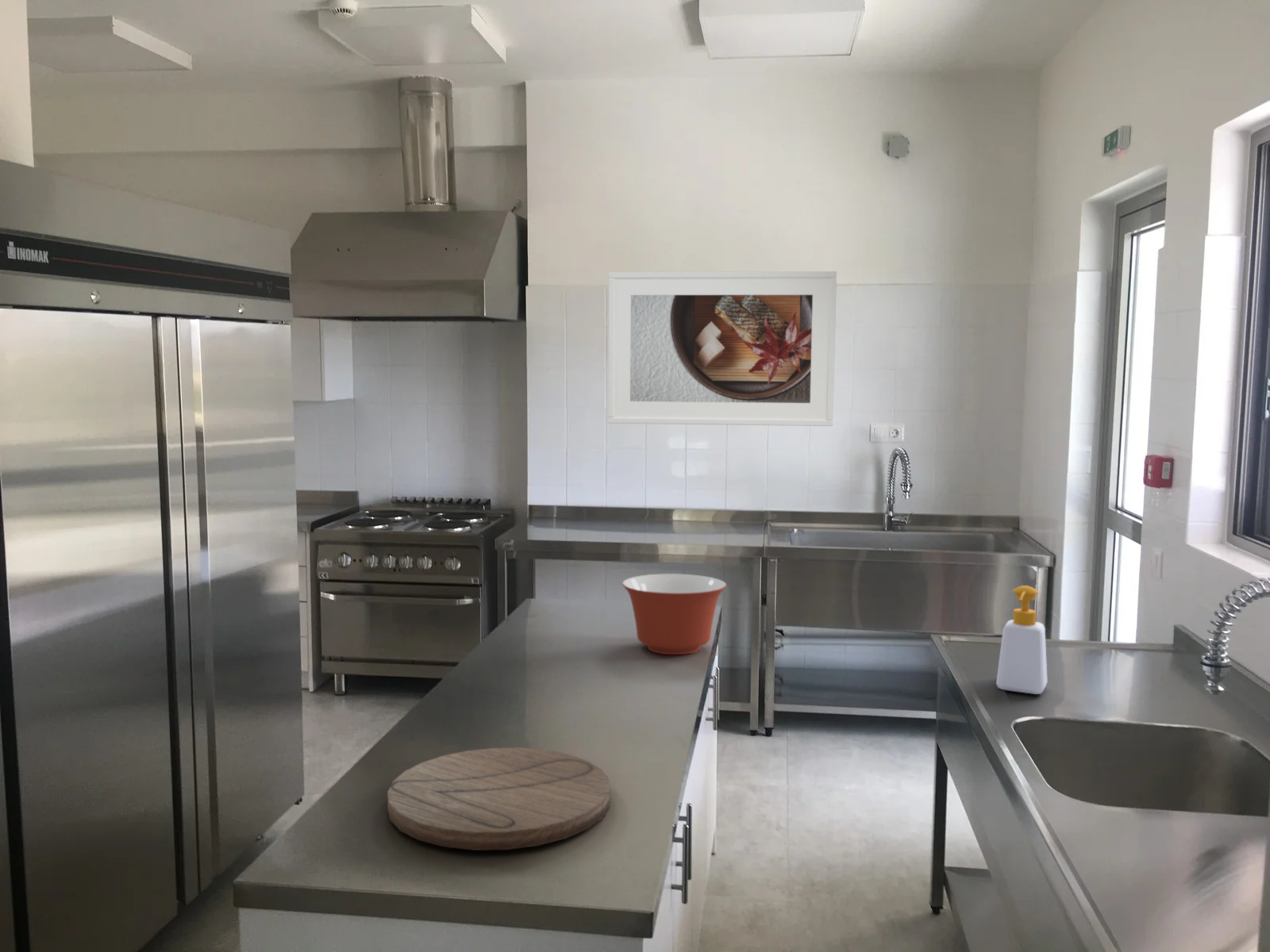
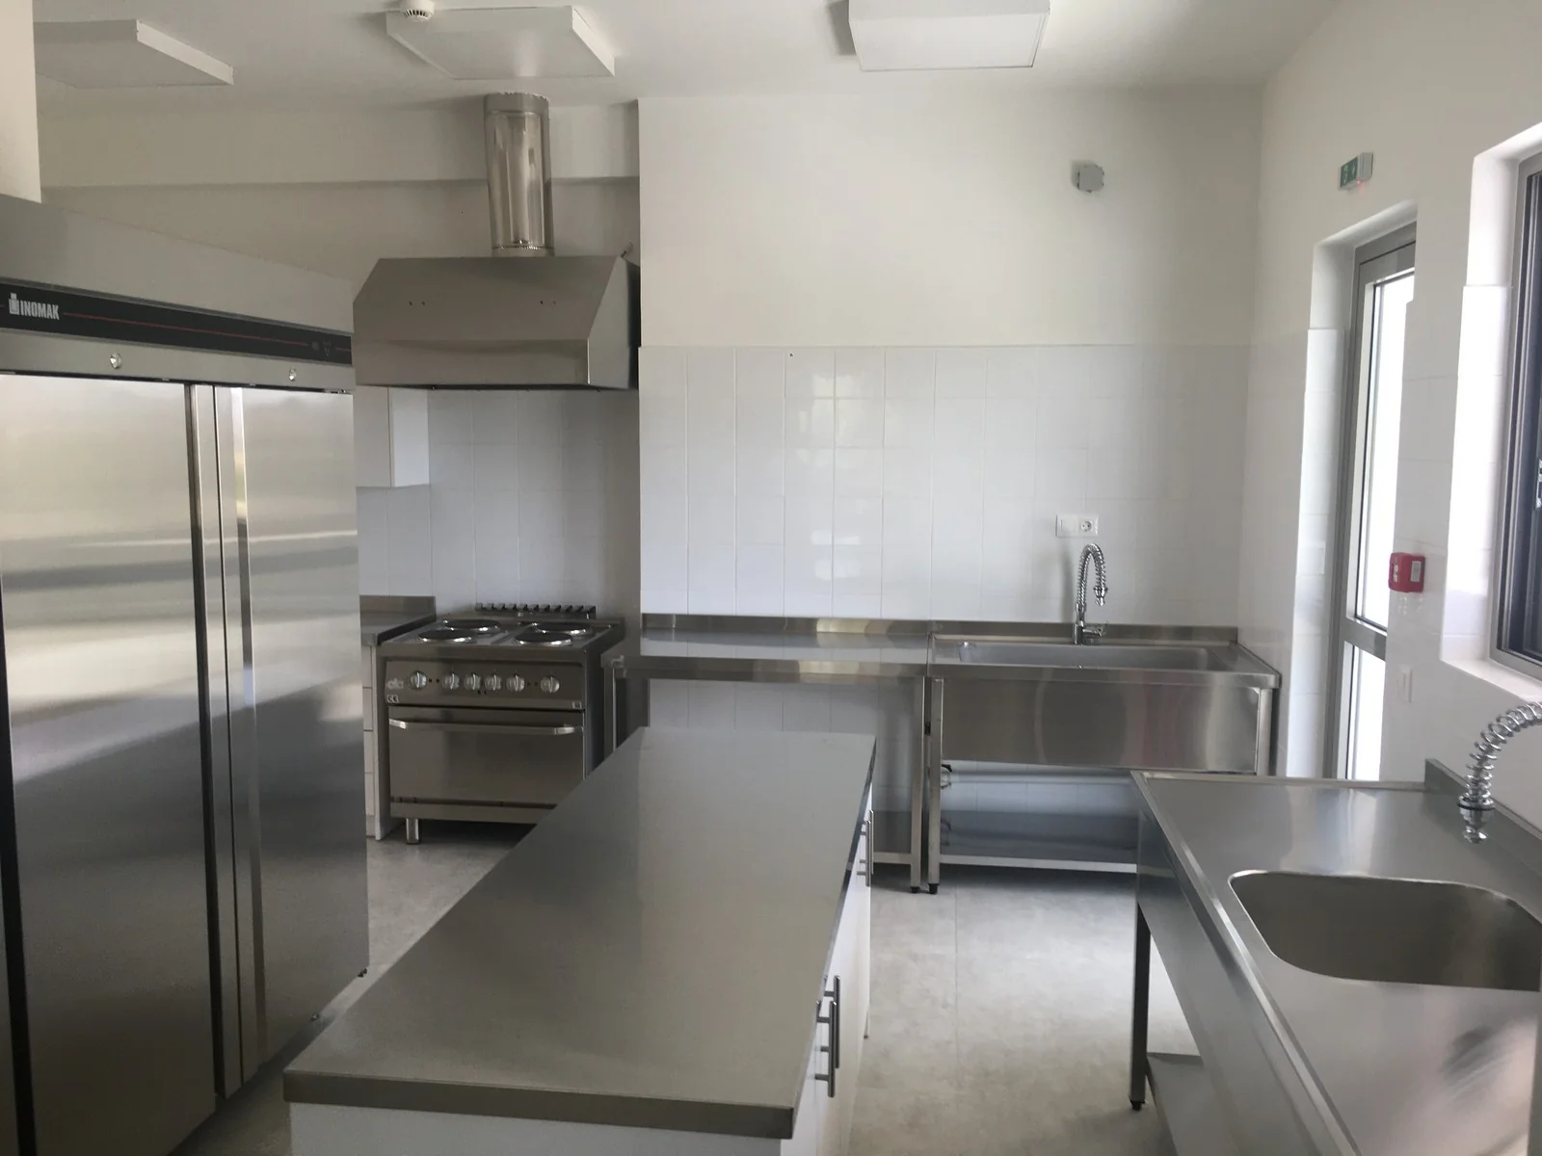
- cutting board [387,747,610,851]
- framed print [607,271,837,427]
- mixing bowl [622,573,728,655]
- soap bottle [995,585,1048,695]
